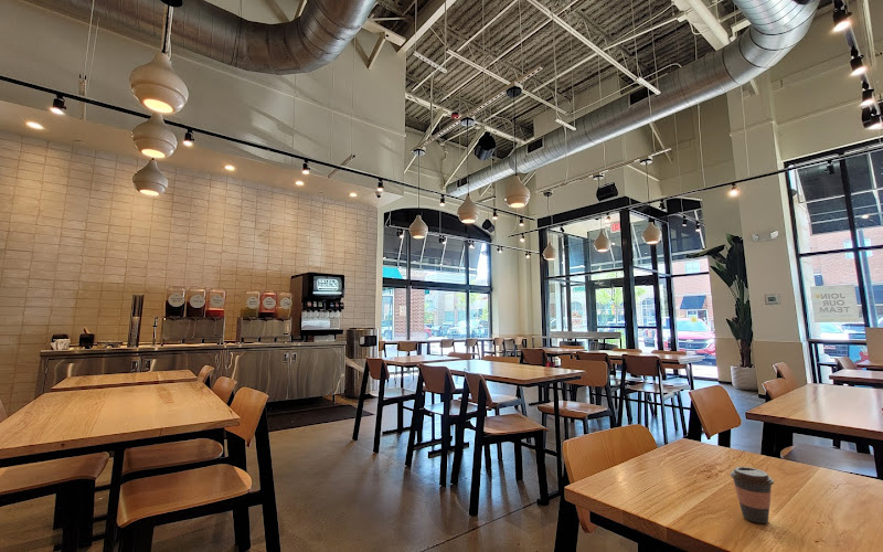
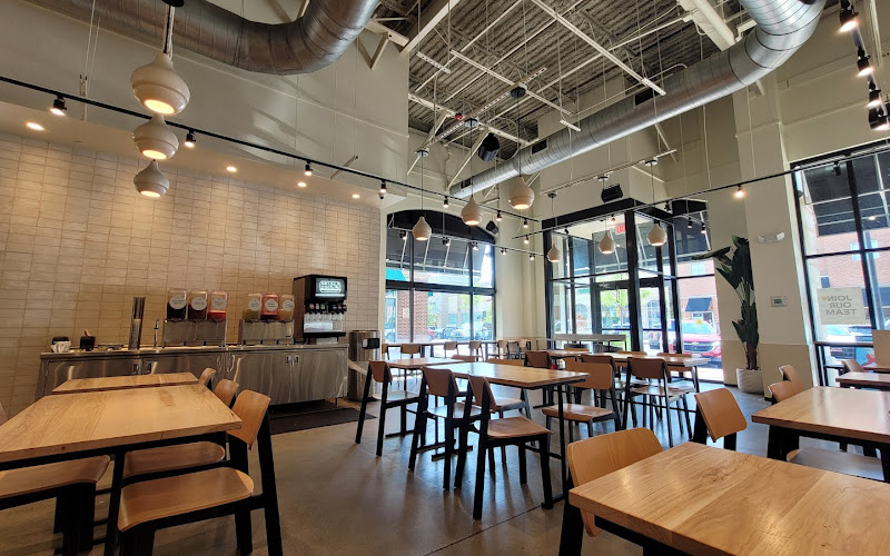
- coffee cup [730,466,775,524]
